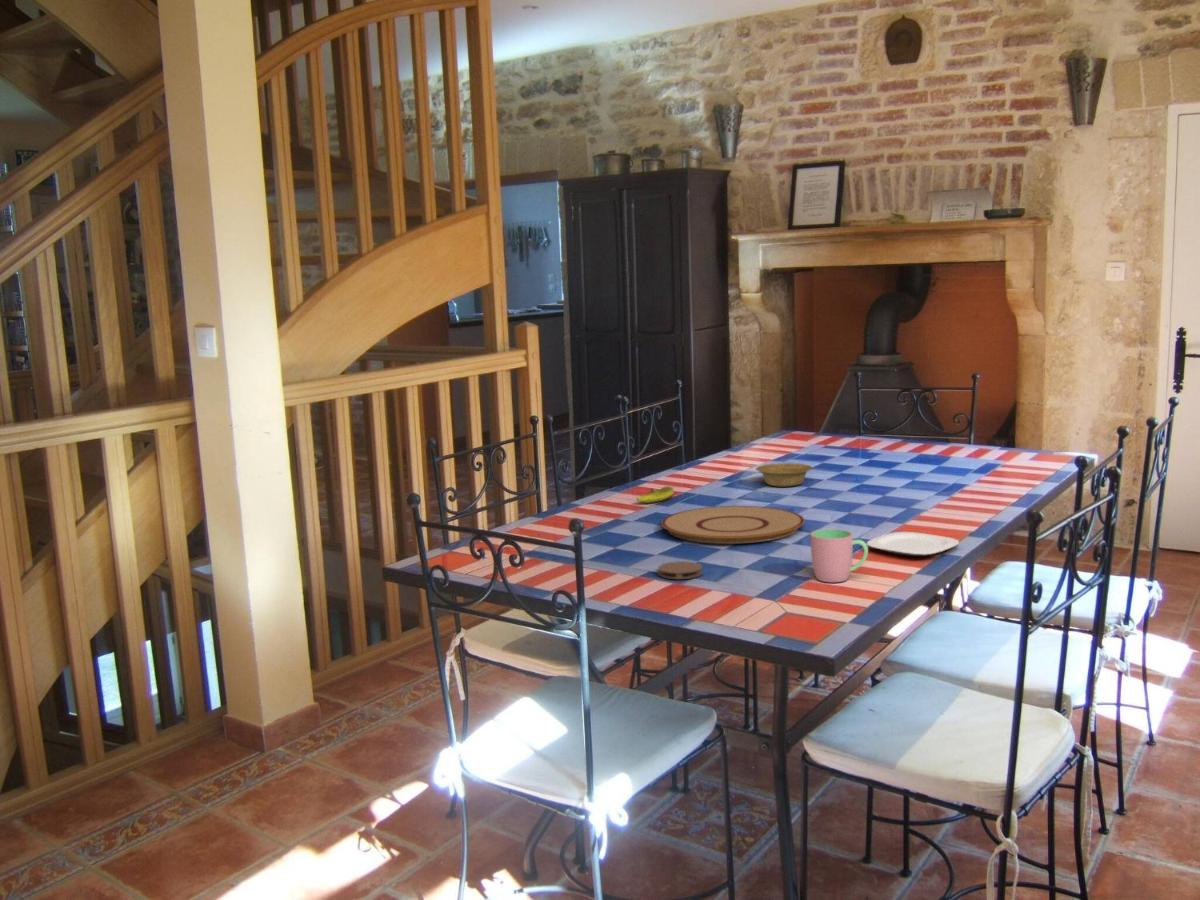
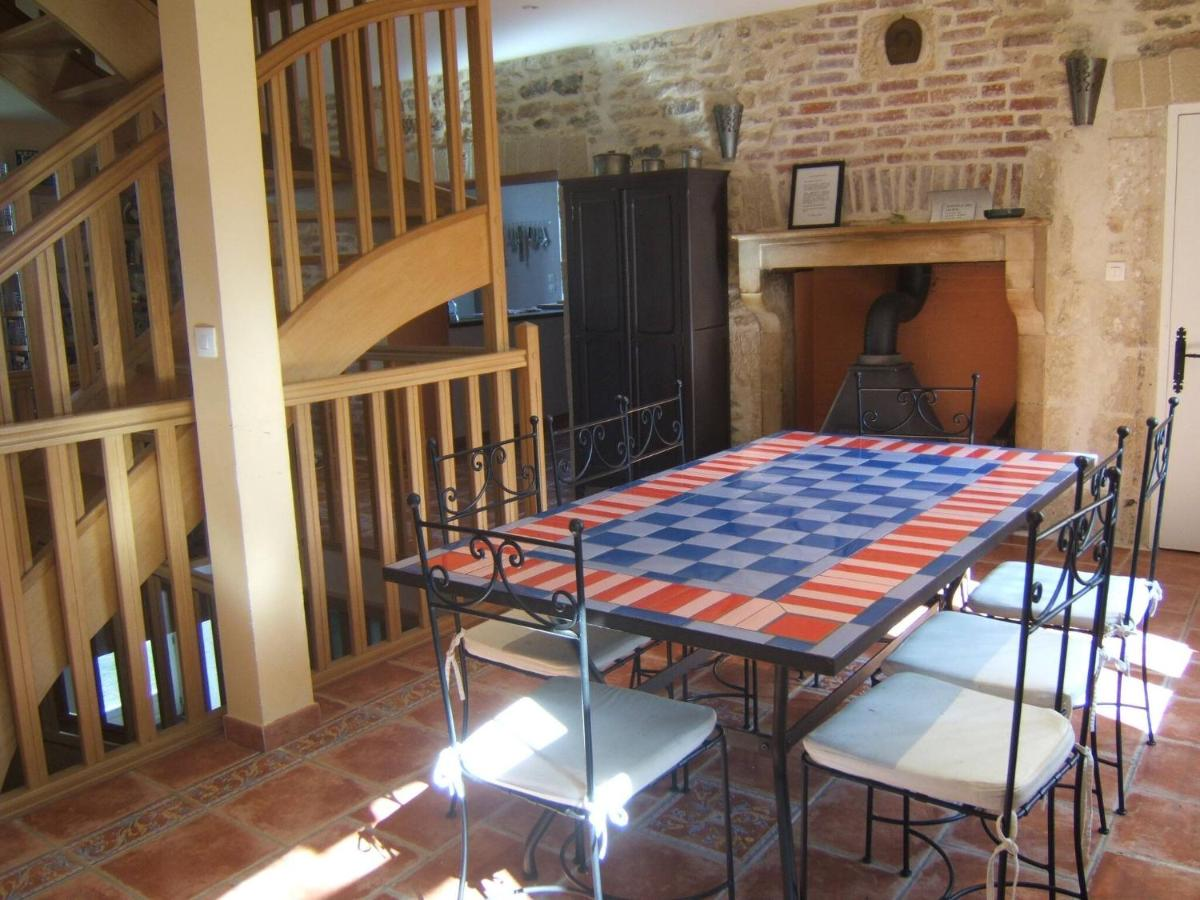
- plate [660,505,806,544]
- banana [636,485,675,504]
- bowl [755,462,814,488]
- coaster [657,560,704,580]
- plate [866,531,960,557]
- cup [809,528,869,583]
